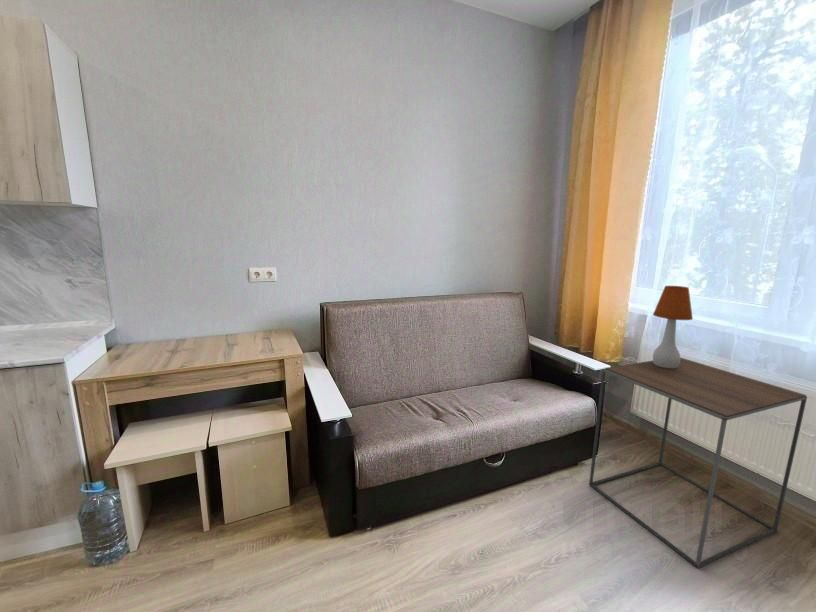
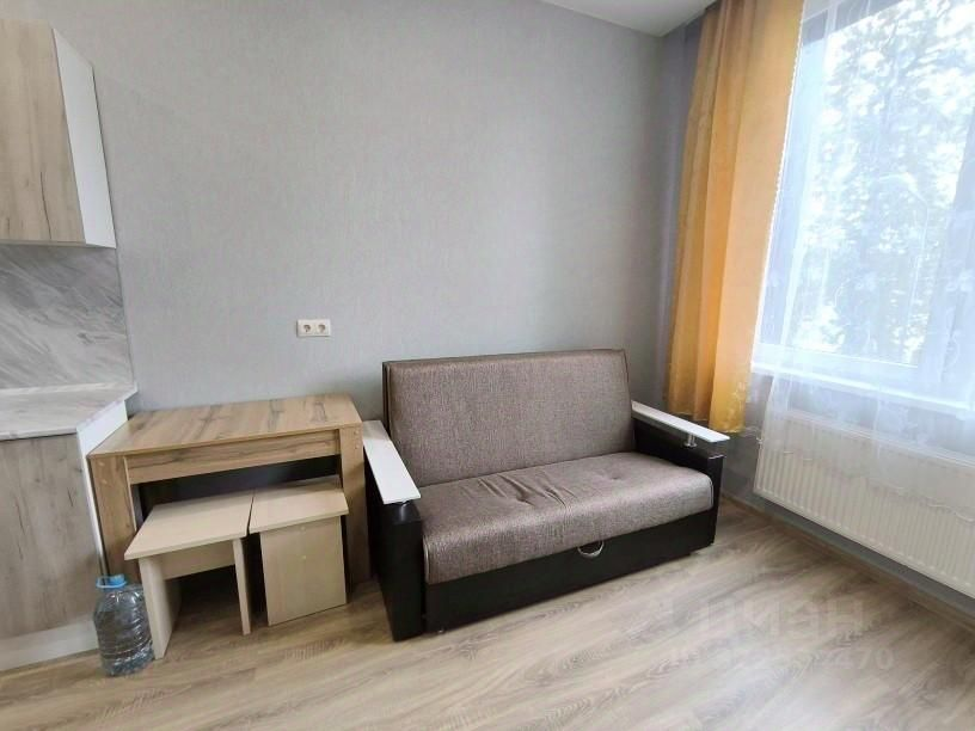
- side table [588,357,808,569]
- table lamp [652,285,694,368]
